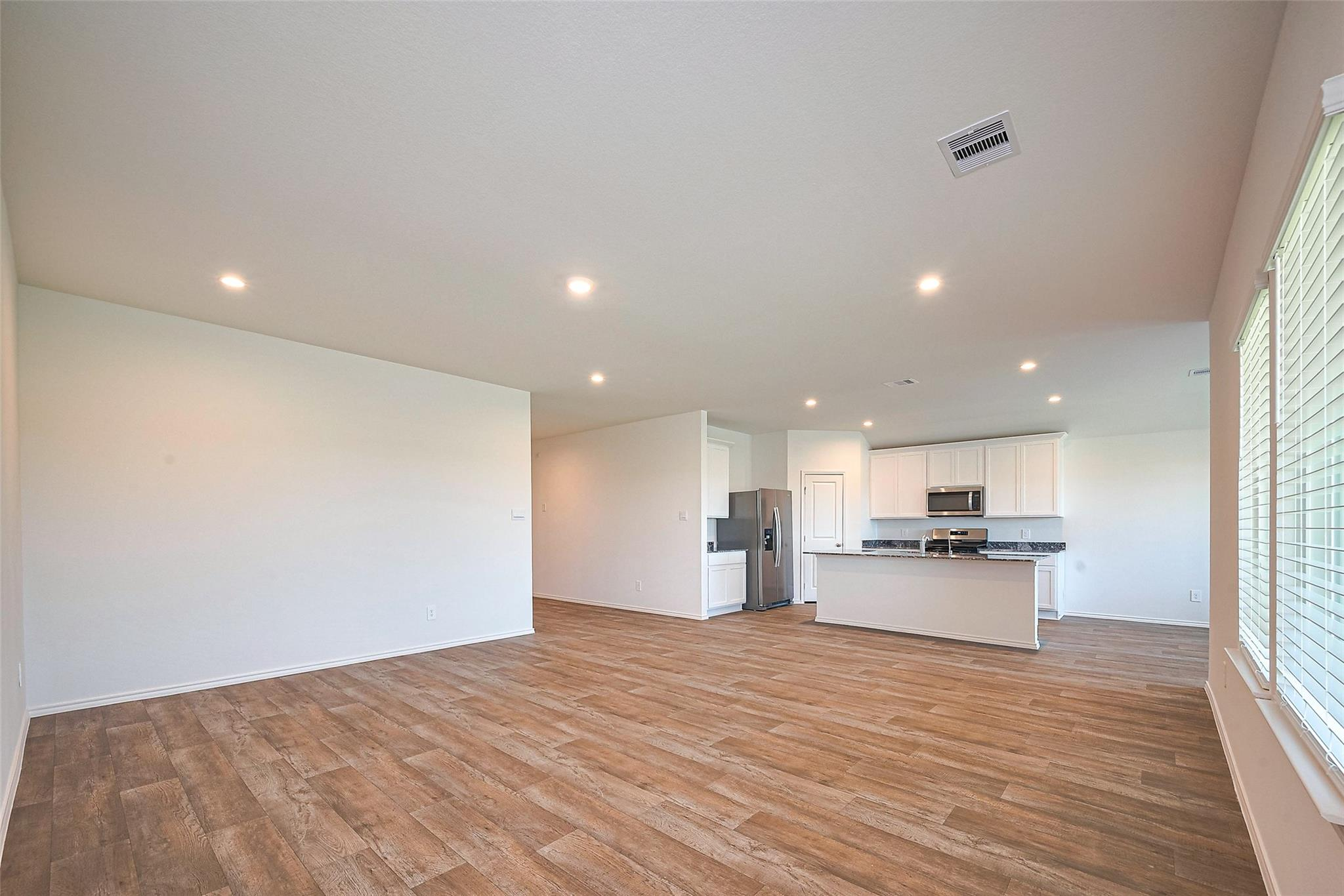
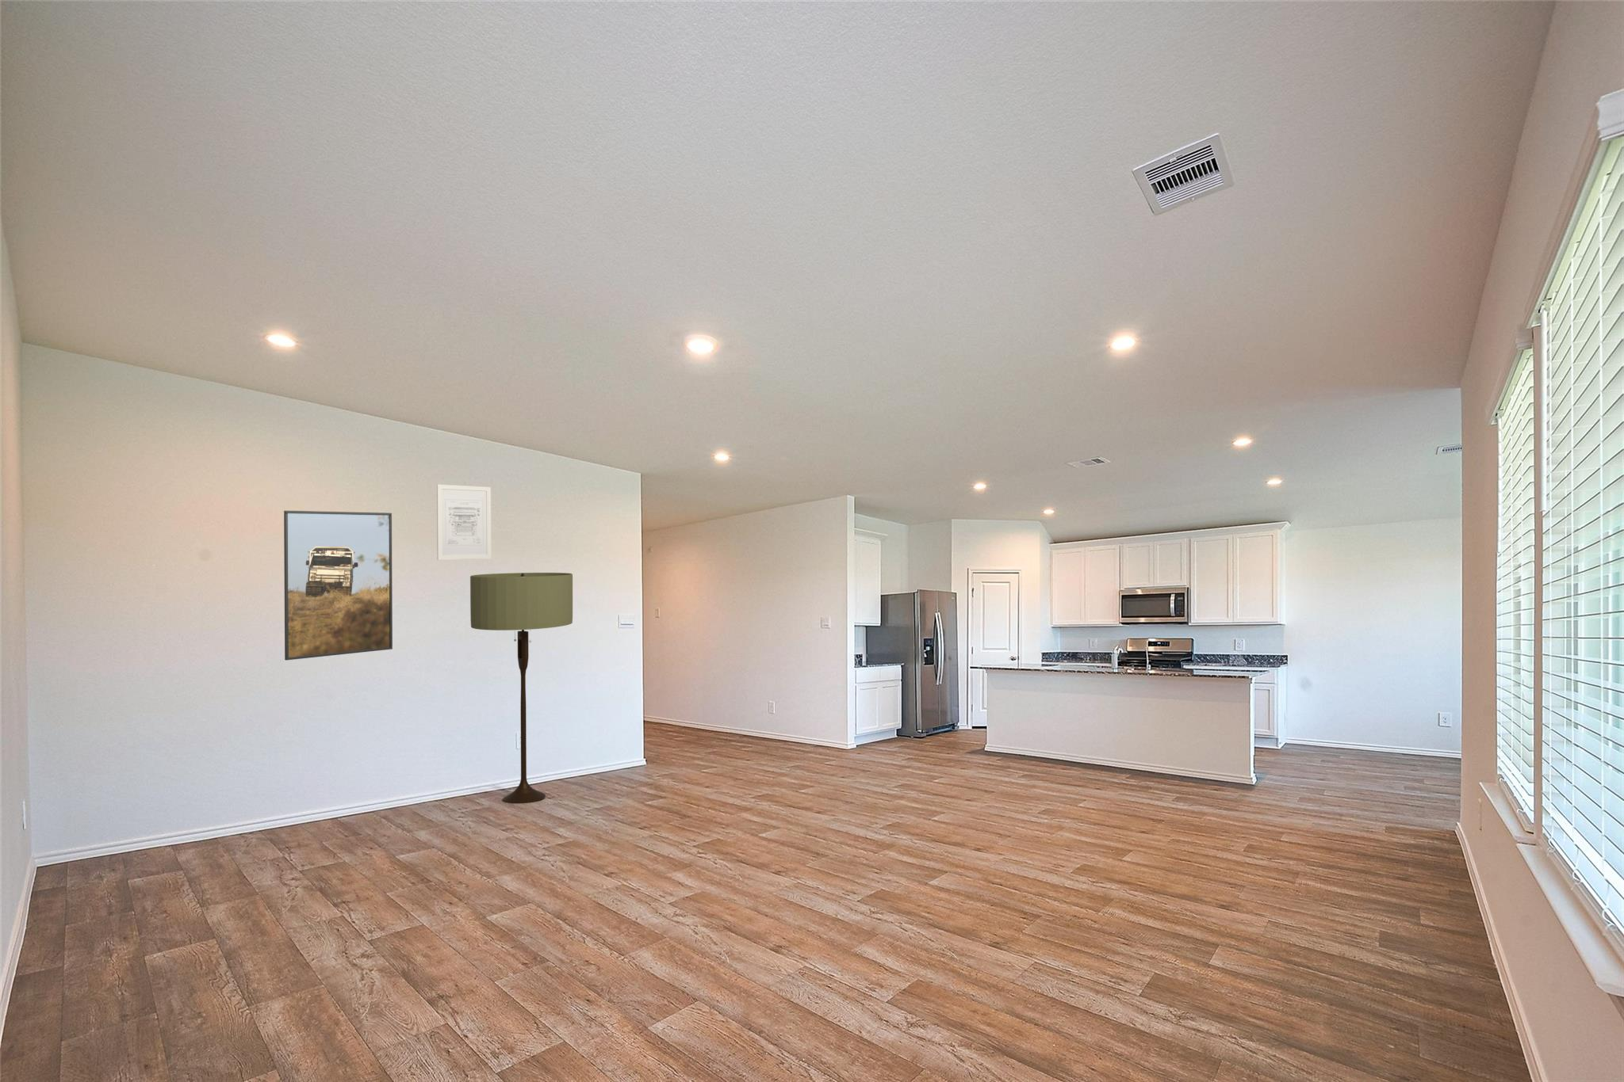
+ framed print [283,510,394,662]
+ floor lamp [470,572,573,804]
+ wall art [436,484,492,560]
